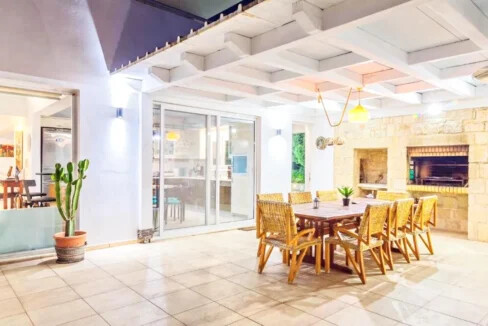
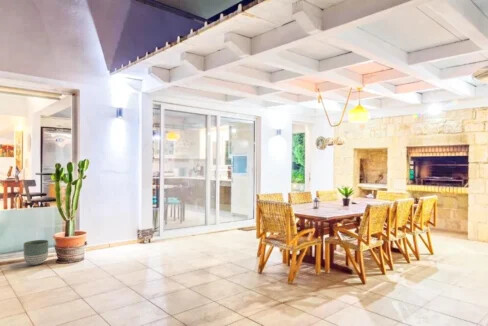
+ planter [23,239,49,266]
